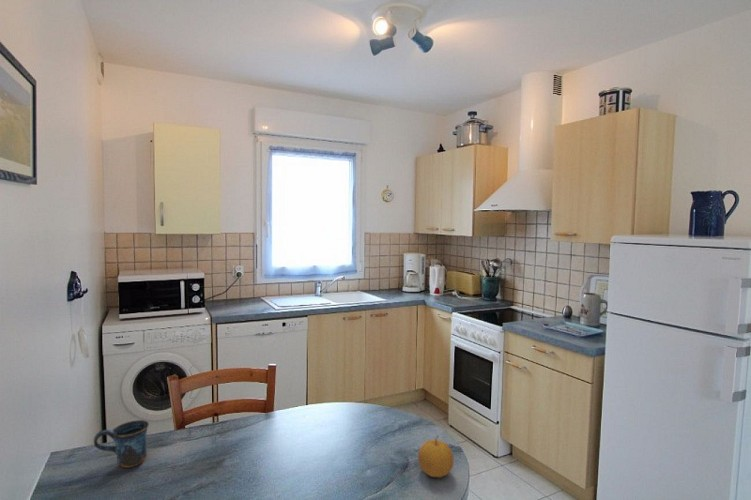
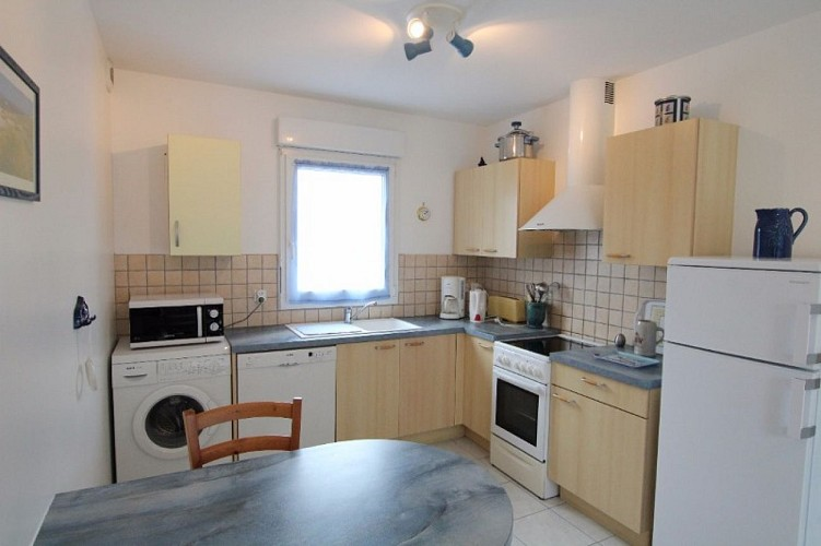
- fruit [417,434,455,479]
- mug [93,419,150,469]
